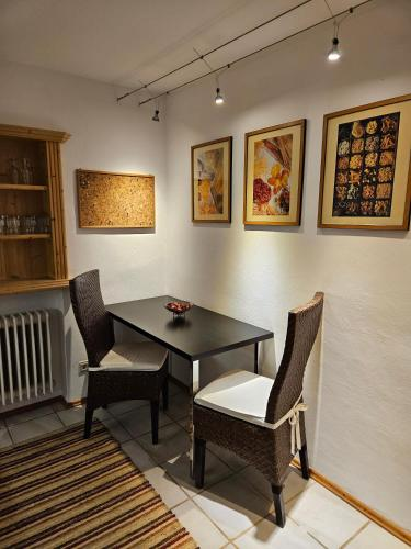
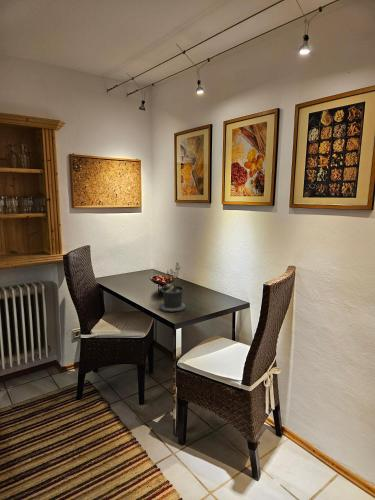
+ potted plant [158,261,187,316]
